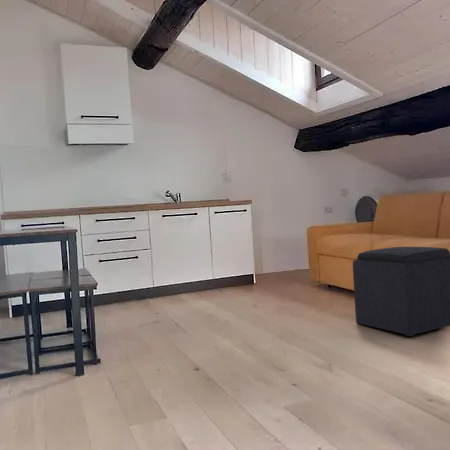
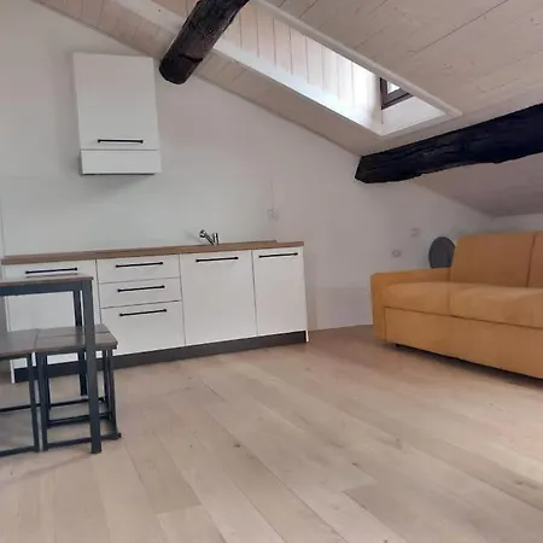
- ottoman [352,246,450,337]
